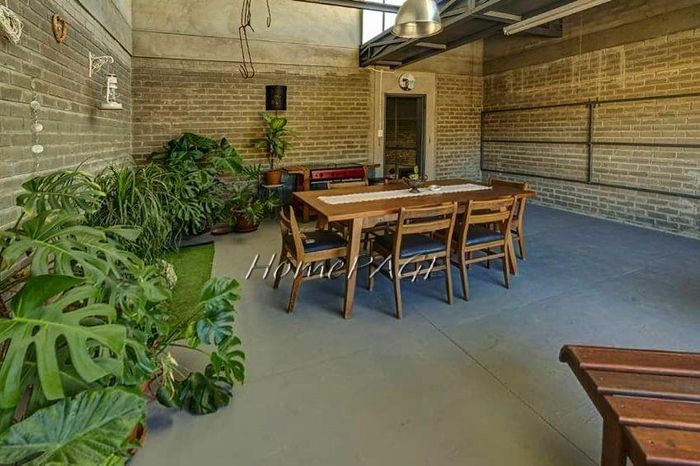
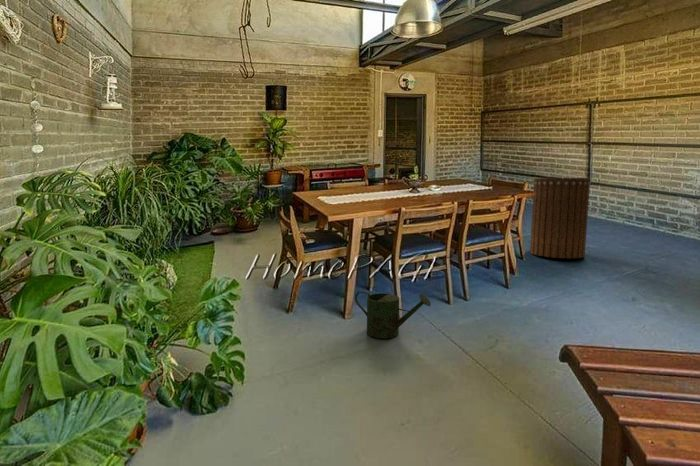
+ watering can [354,290,432,339]
+ trash can [529,177,592,259]
